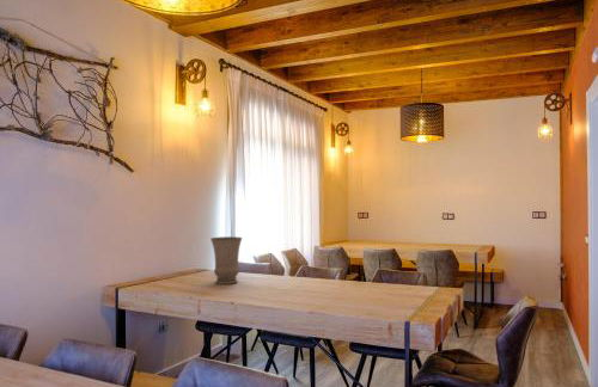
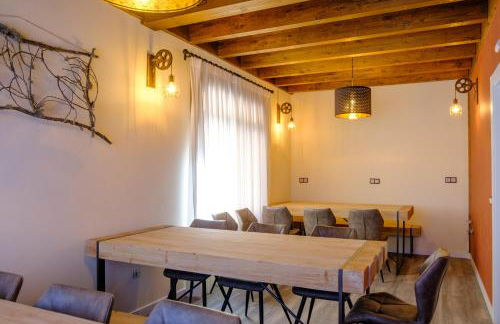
- vase [209,235,243,285]
